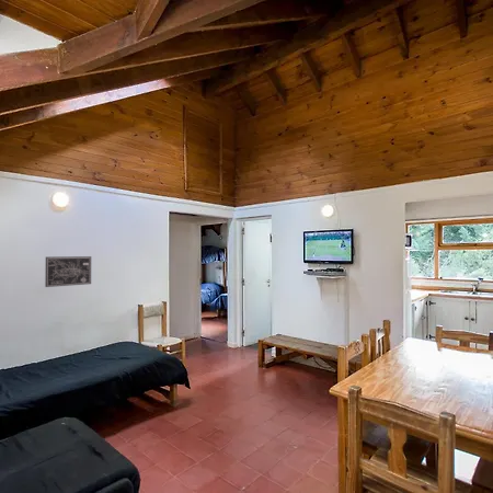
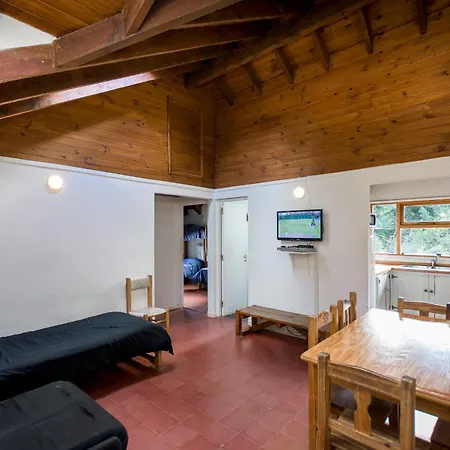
- wall art [44,255,92,288]
